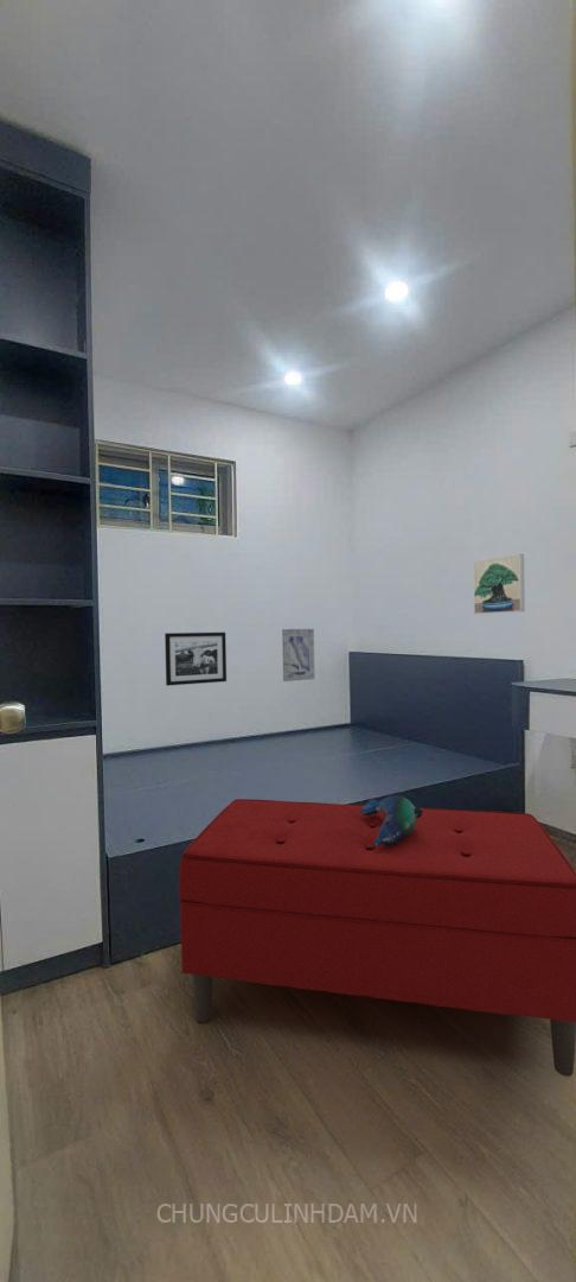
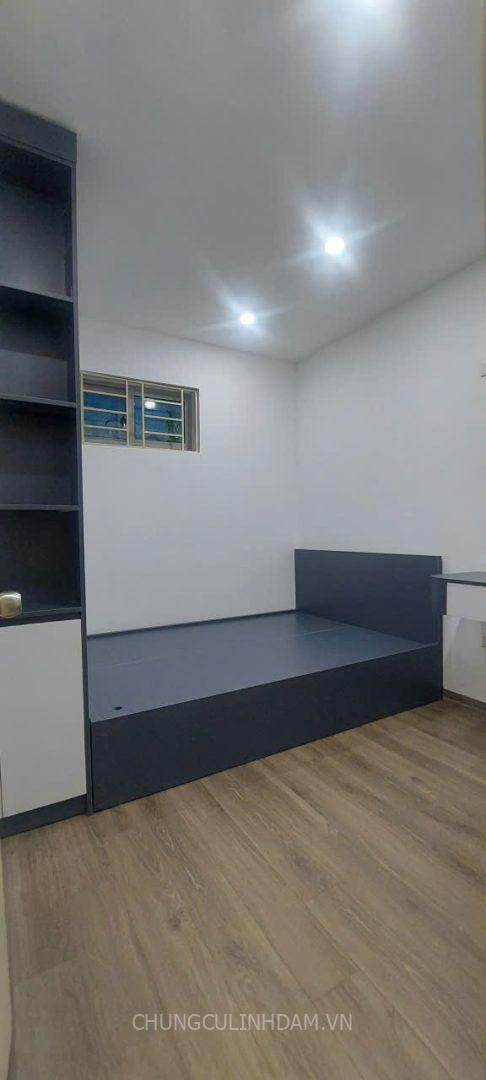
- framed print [472,553,526,615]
- plush toy [360,794,423,848]
- bench [178,798,576,1078]
- wall art [281,628,315,683]
- picture frame [164,632,228,687]
